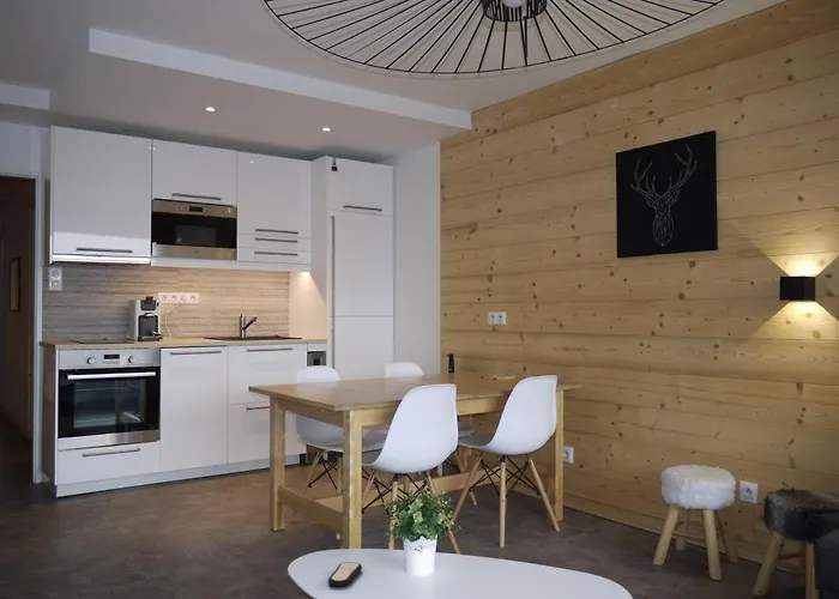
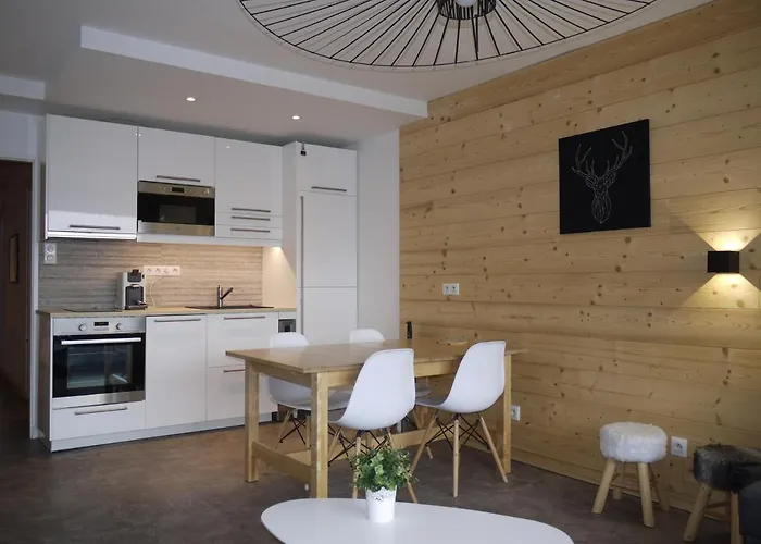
- remote control [327,561,363,588]
